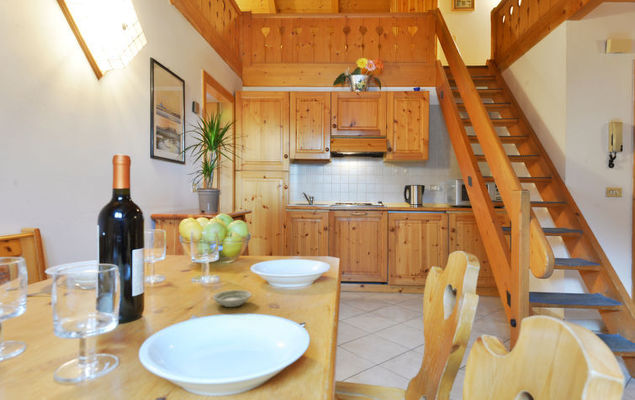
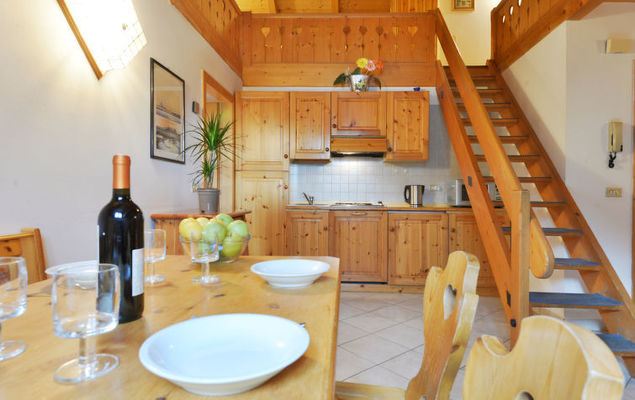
- saucer [212,289,253,308]
